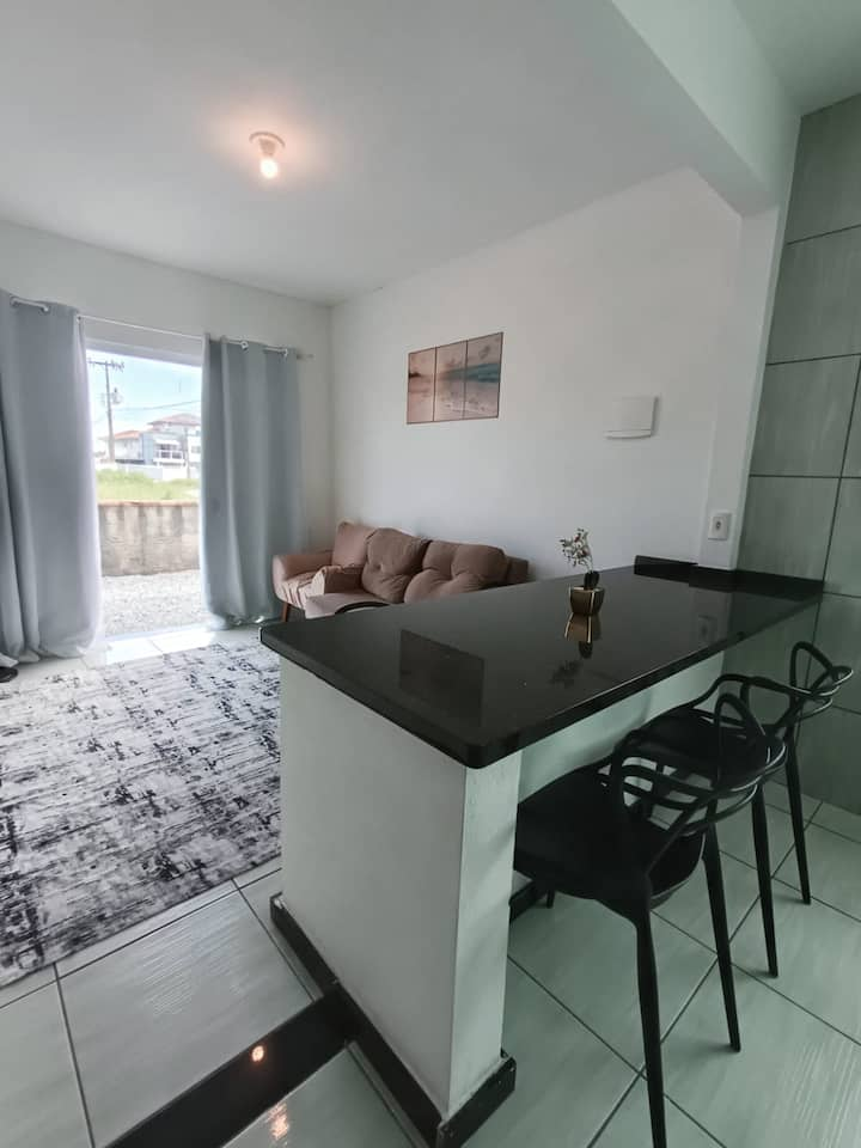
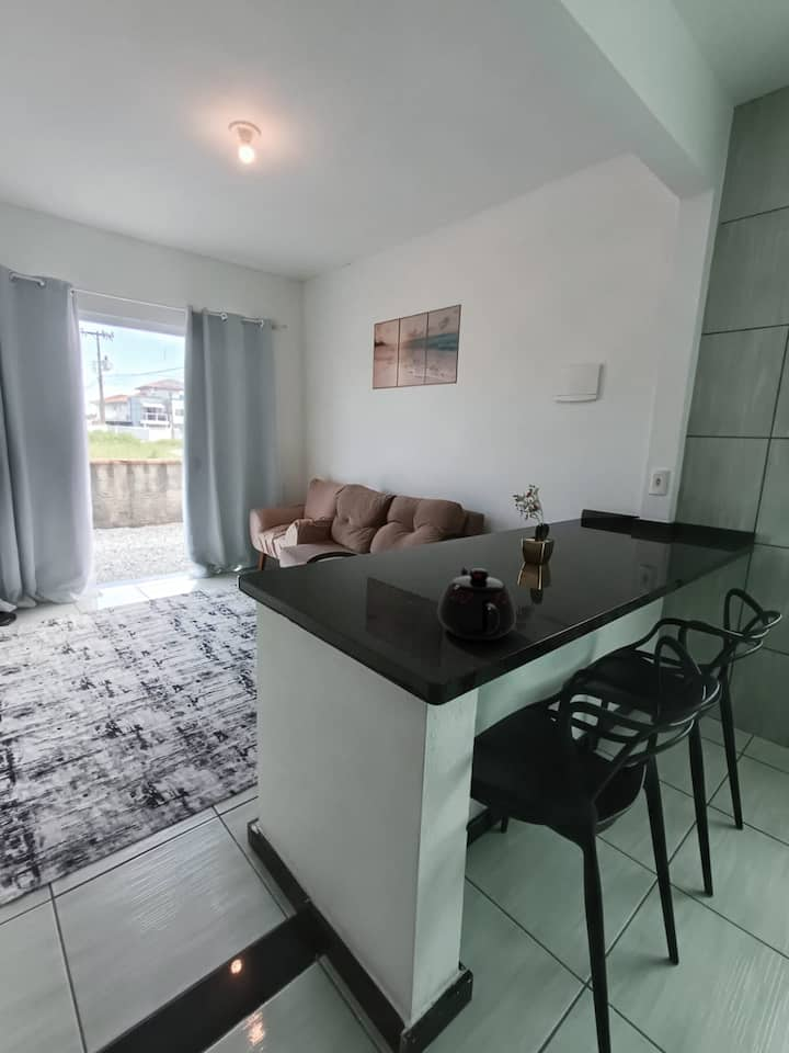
+ teapot [436,566,517,642]
